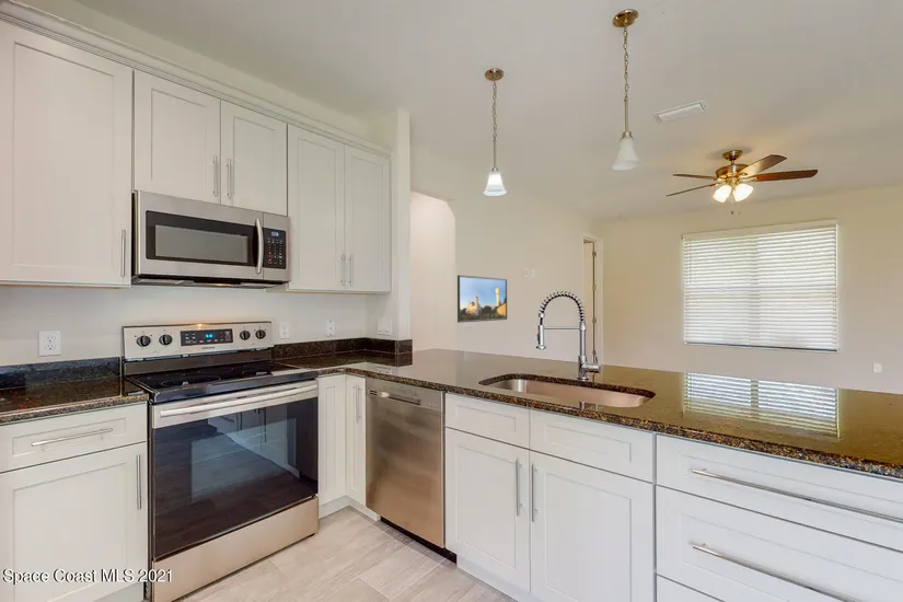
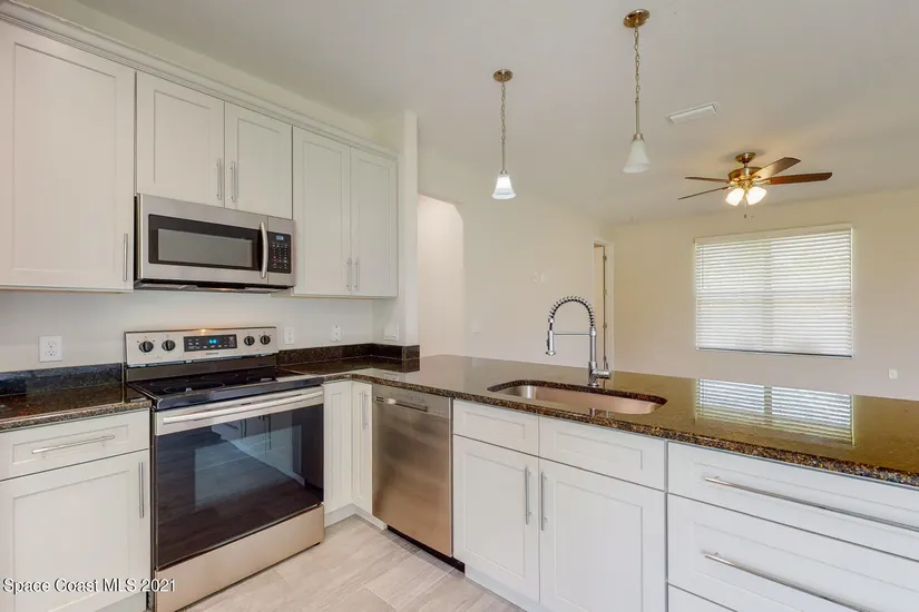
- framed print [456,274,508,324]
